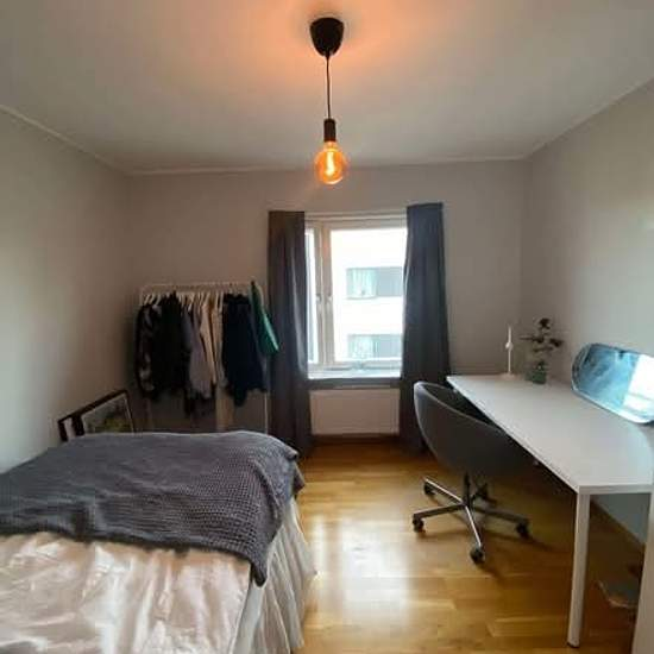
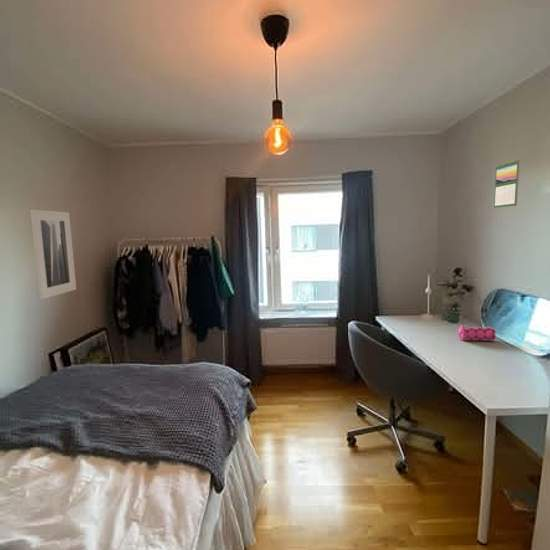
+ pencil case [457,324,496,342]
+ calendar [493,158,521,209]
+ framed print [29,209,77,300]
